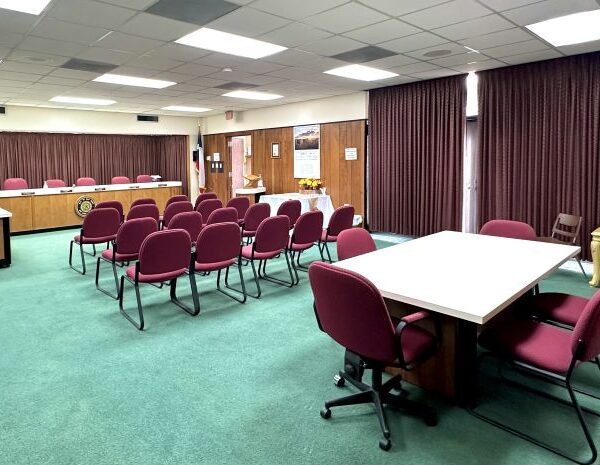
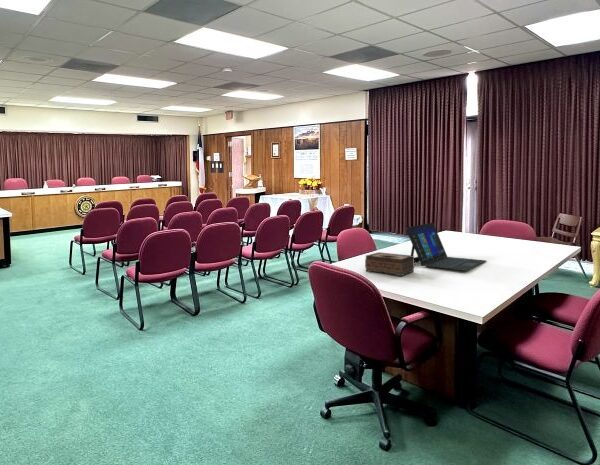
+ laptop [405,222,487,272]
+ tissue box [364,251,415,277]
